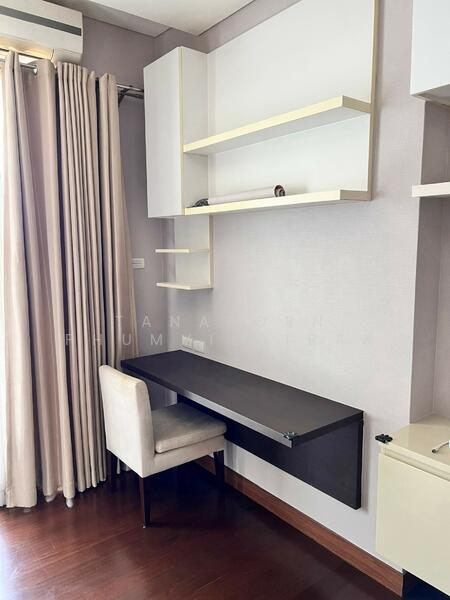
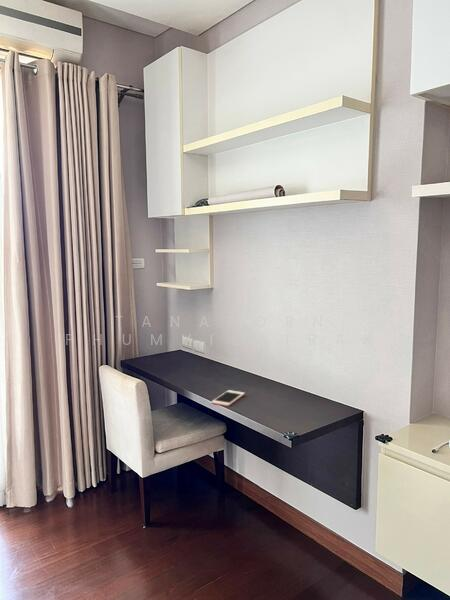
+ cell phone [211,389,246,407]
